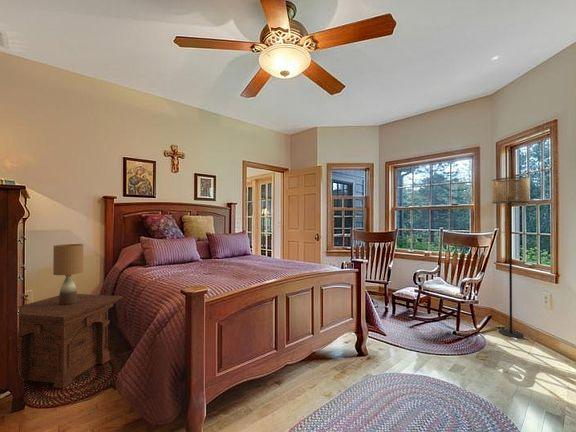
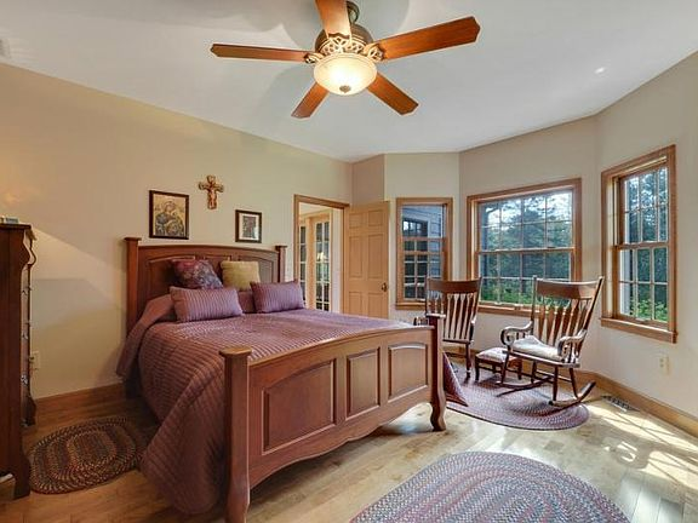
- table lamp [52,243,84,305]
- floor lamp [491,176,530,339]
- side table [18,293,123,389]
